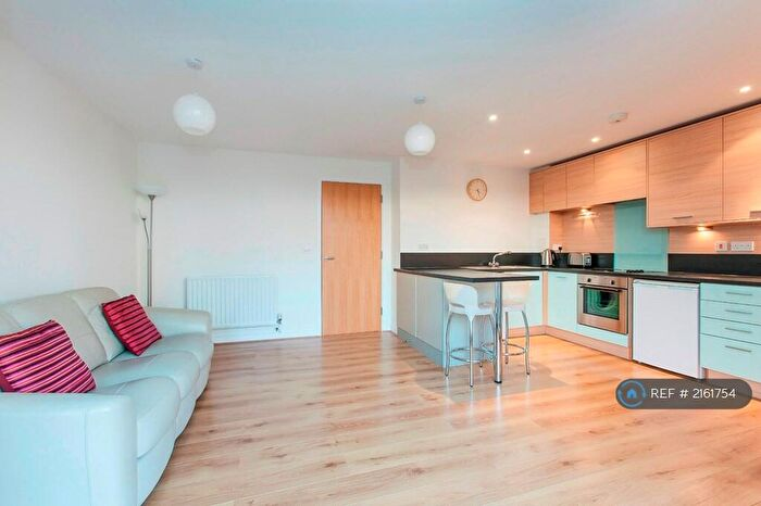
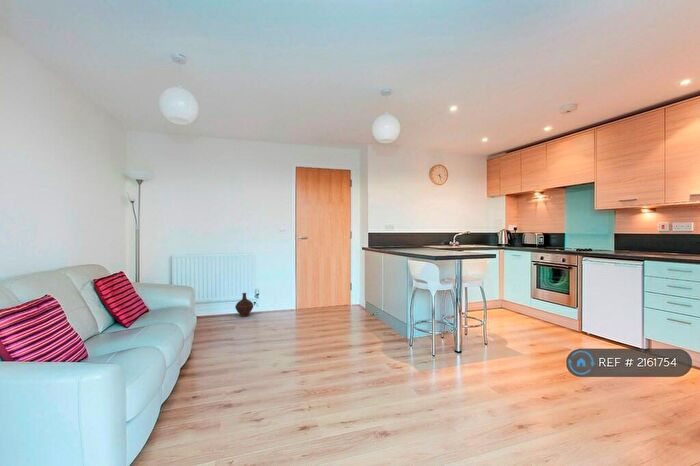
+ ceramic jug [234,292,254,318]
